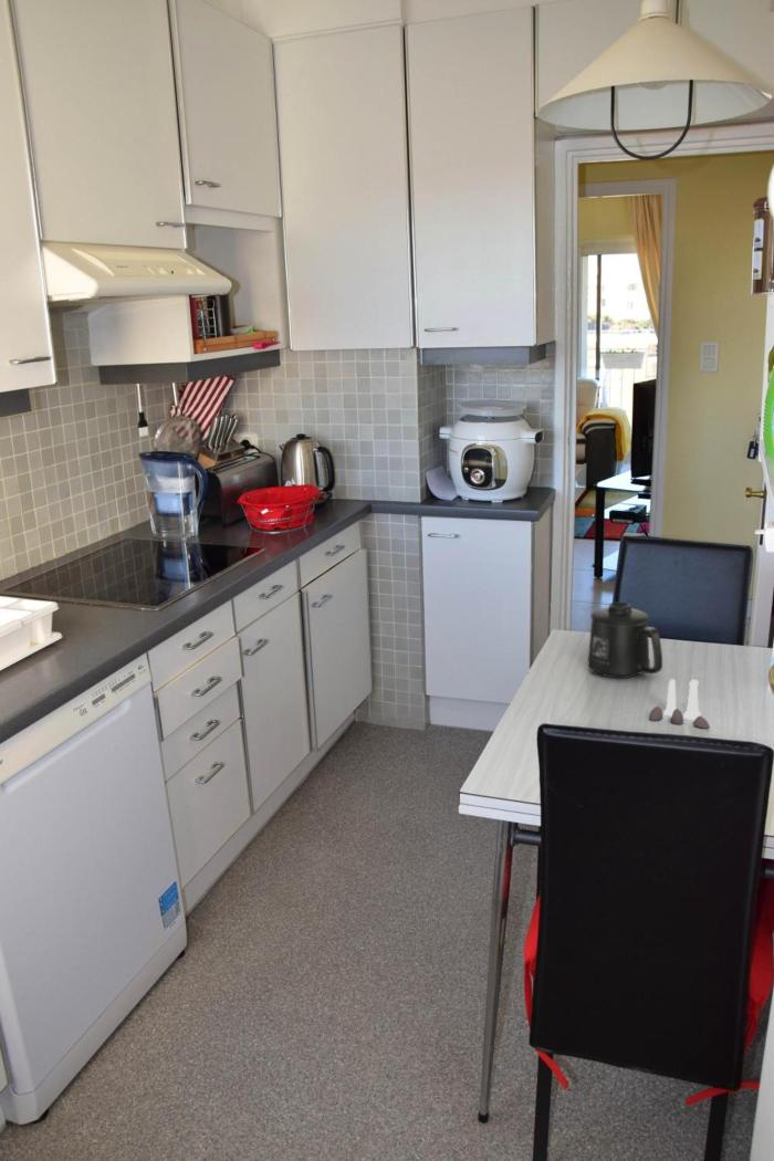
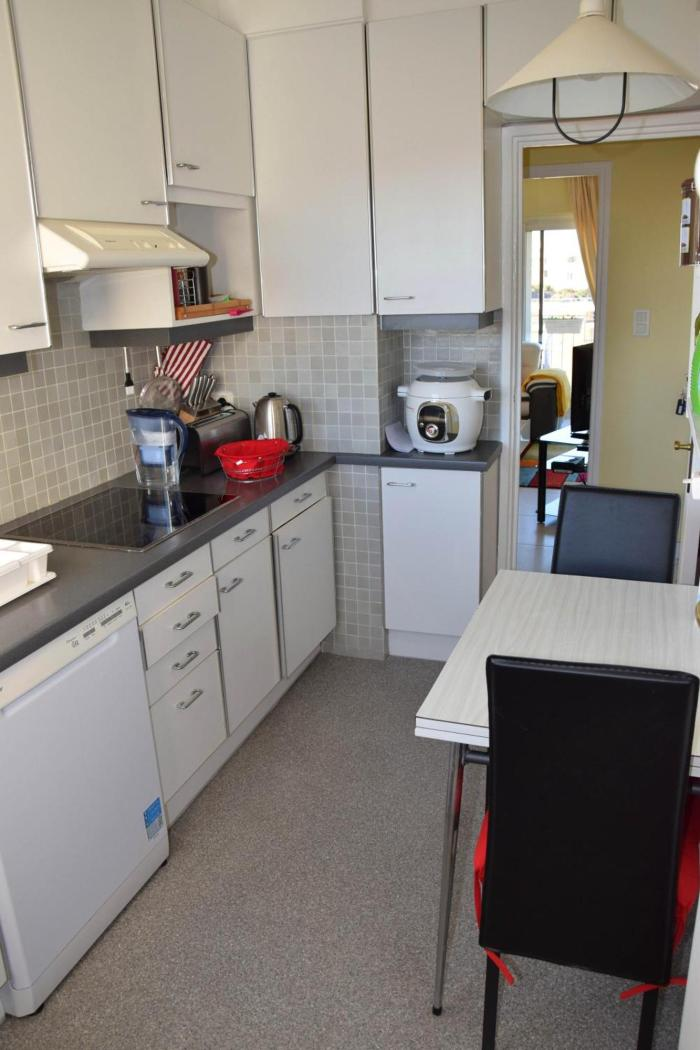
- mug [587,602,663,679]
- salt and pepper shaker set [648,678,711,730]
